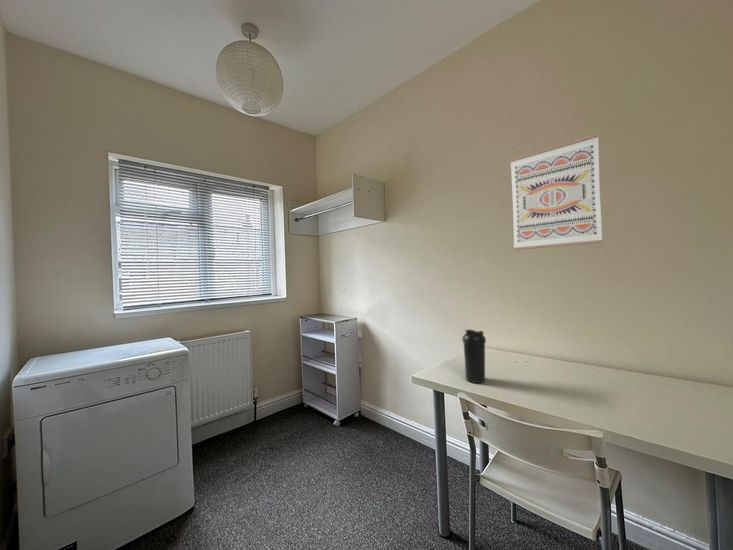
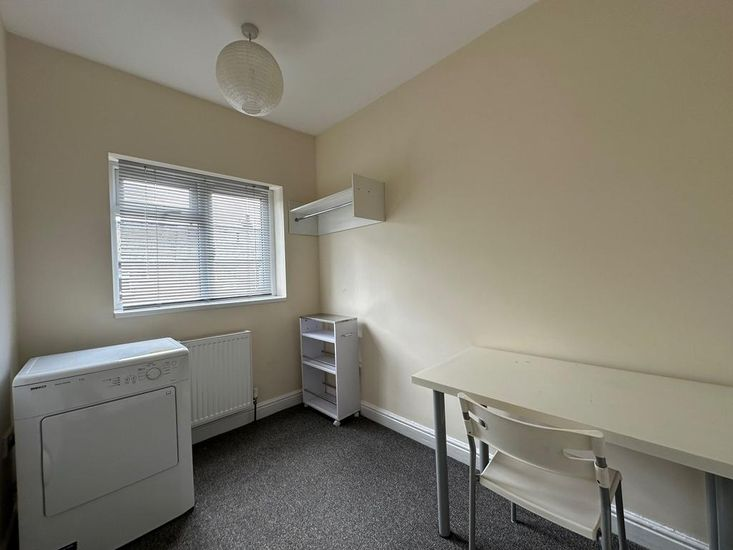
- wall art [509,133,603,251]
- water bottle [461,329,487,384]
